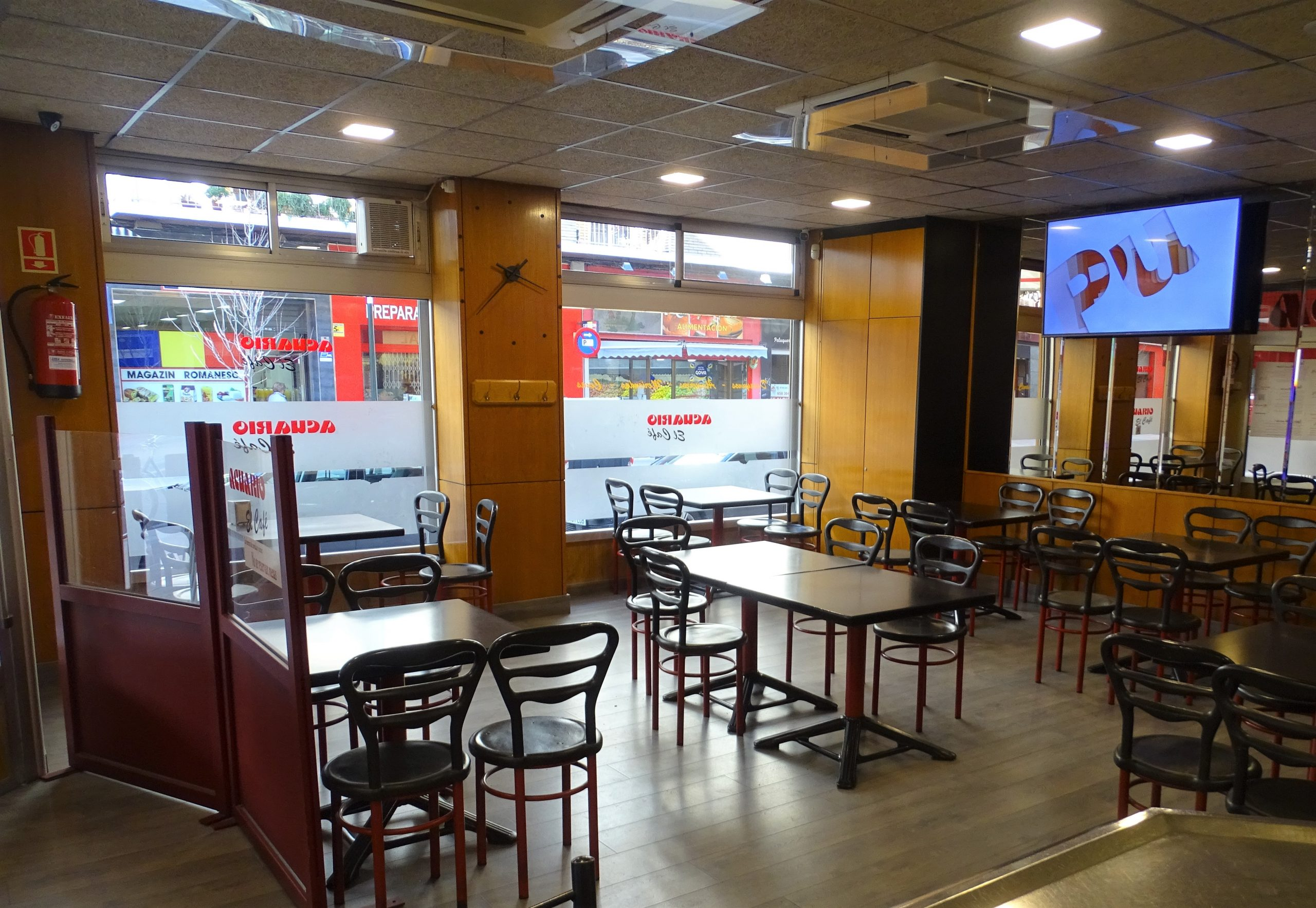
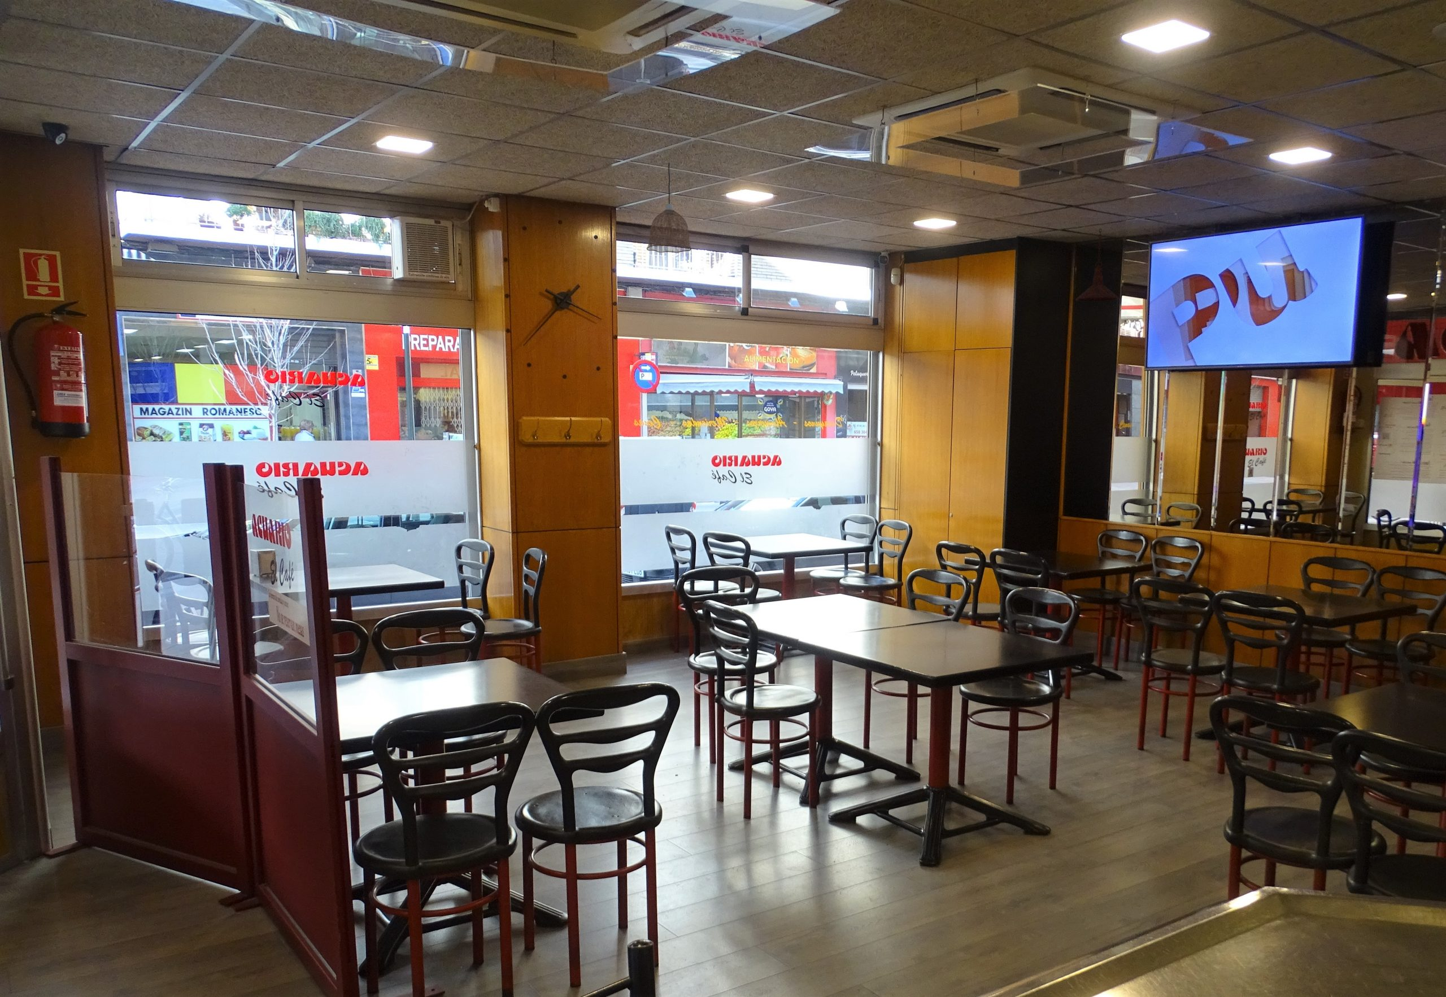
+ pendant light [1075,228,1120,302]
+ pendant lamp [646,163,692,254]
